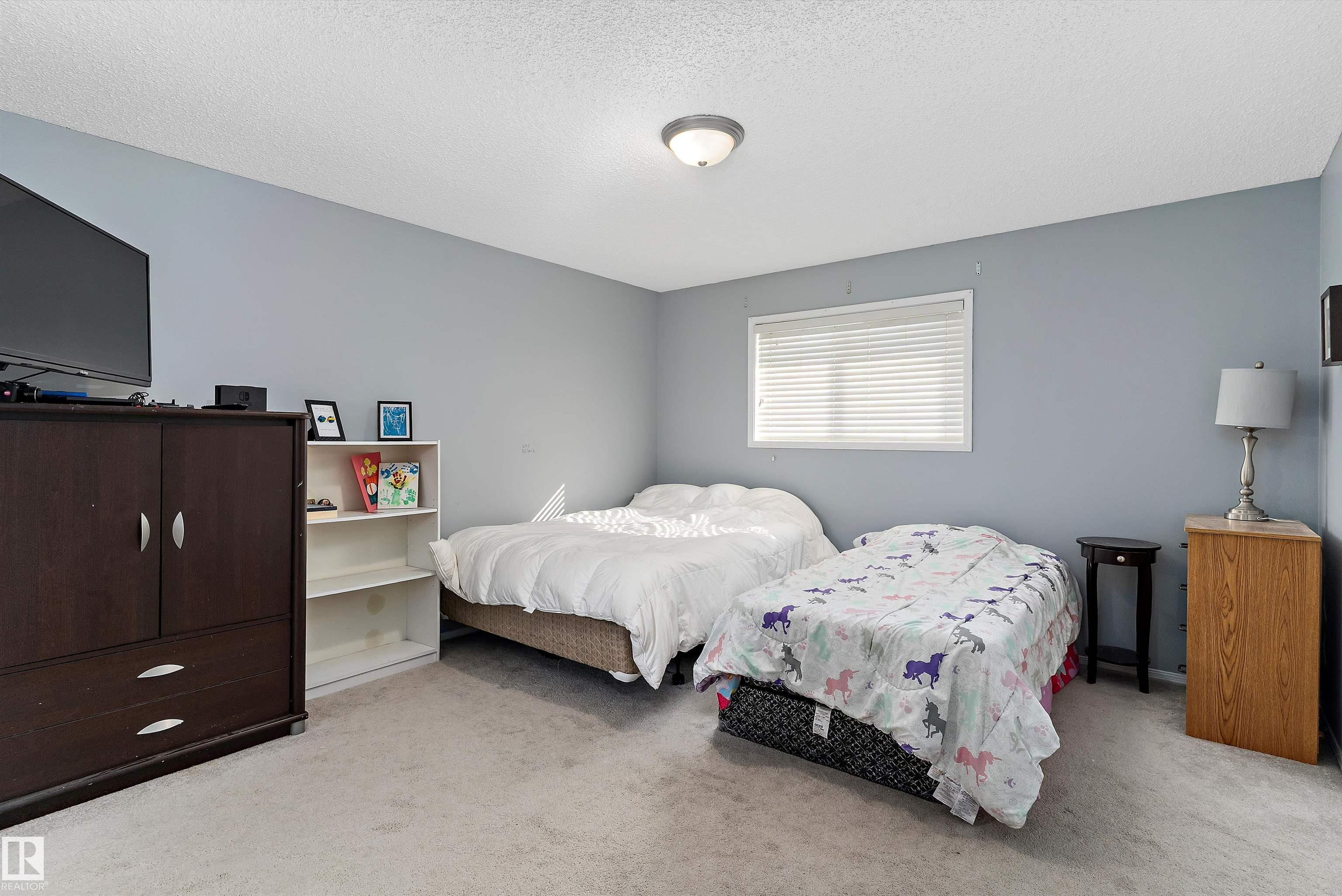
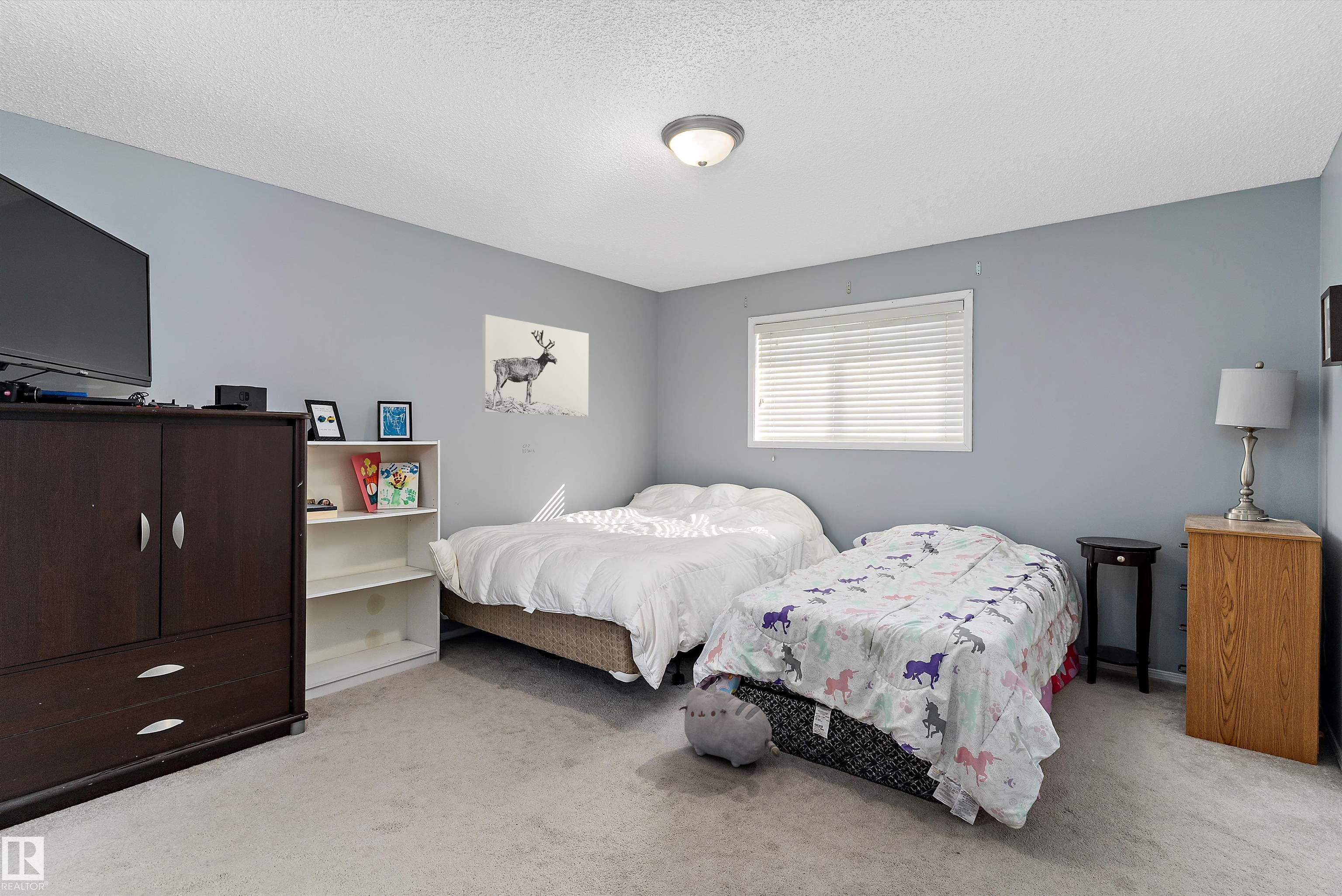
+ wall art [482,314,589,417]
+ plush toy [679,687,781,768]
